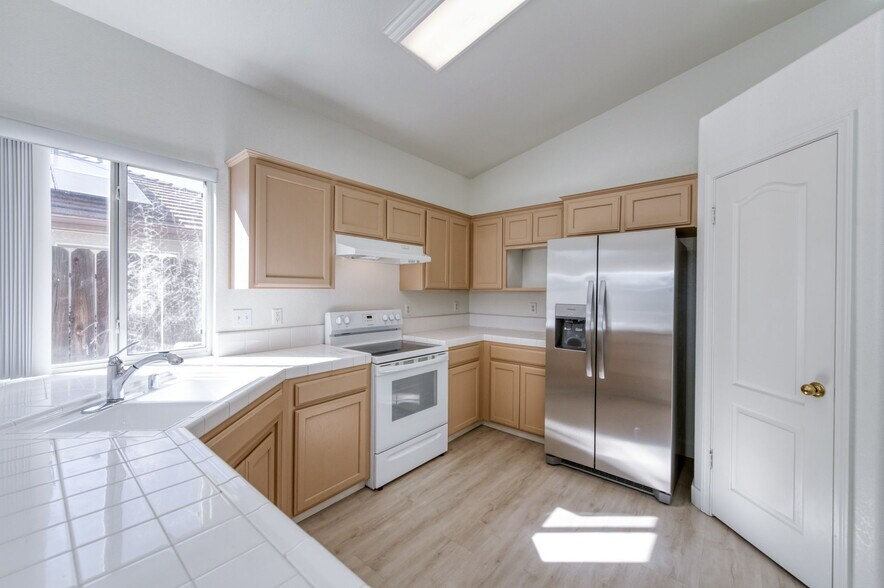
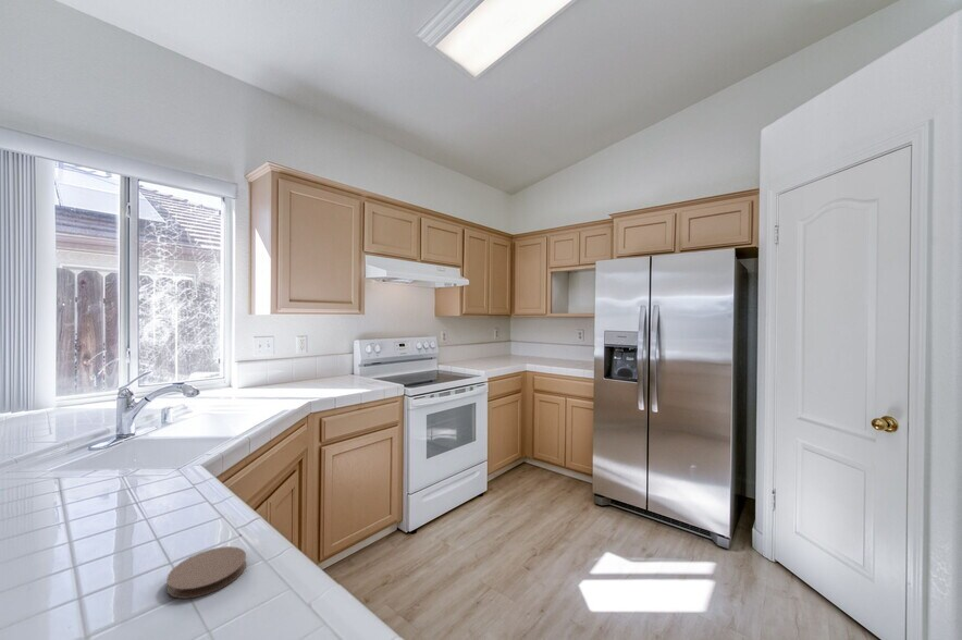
+ coaster [165,545,247,600]
